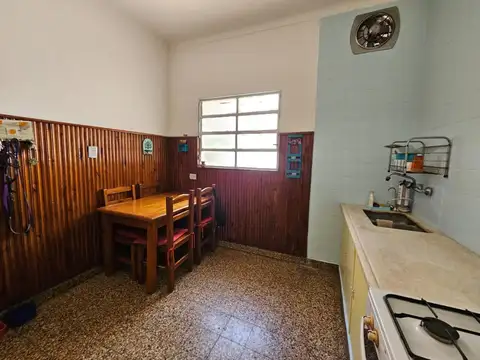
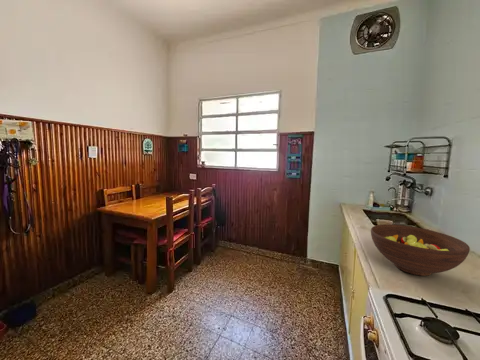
+ fruit bowl [370,224,471,277]
